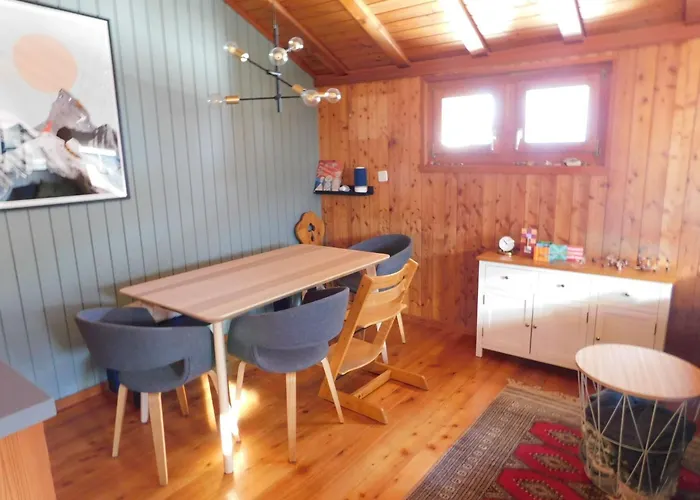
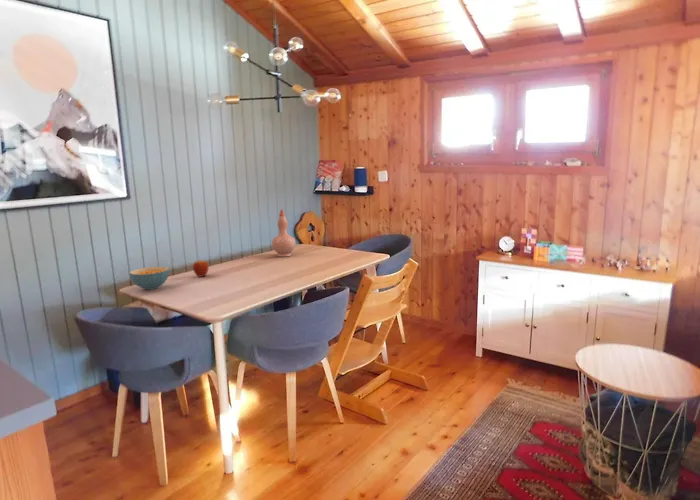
+ vase [271,208,297,257]
+ cereal bowl [128,266,170,291]
+ fruit [192,260,210,278]
